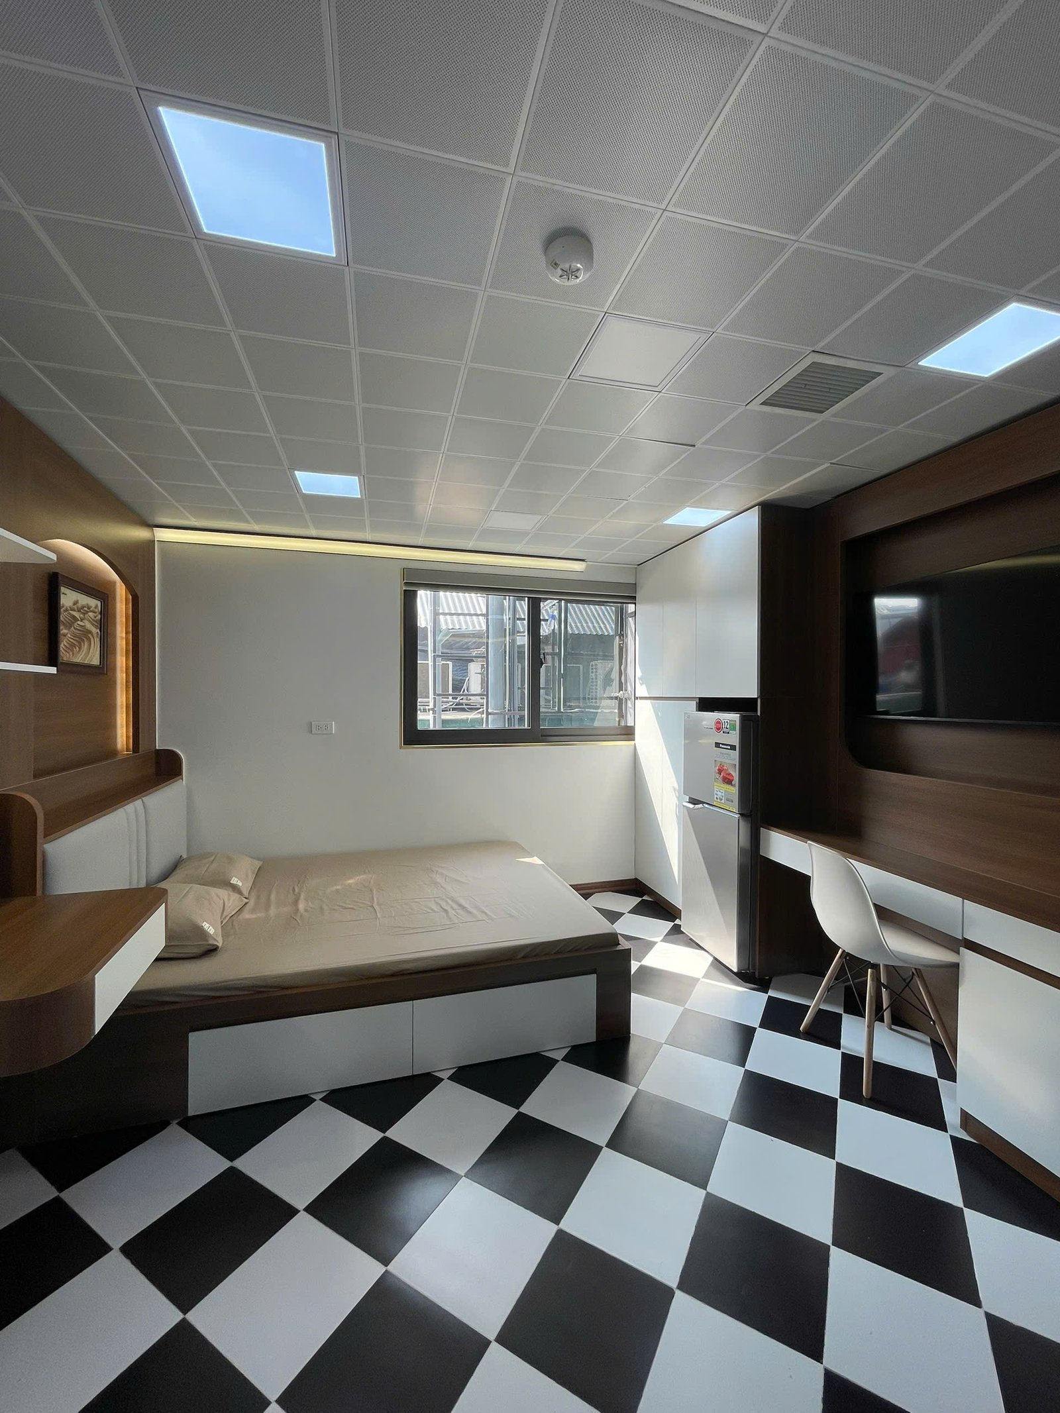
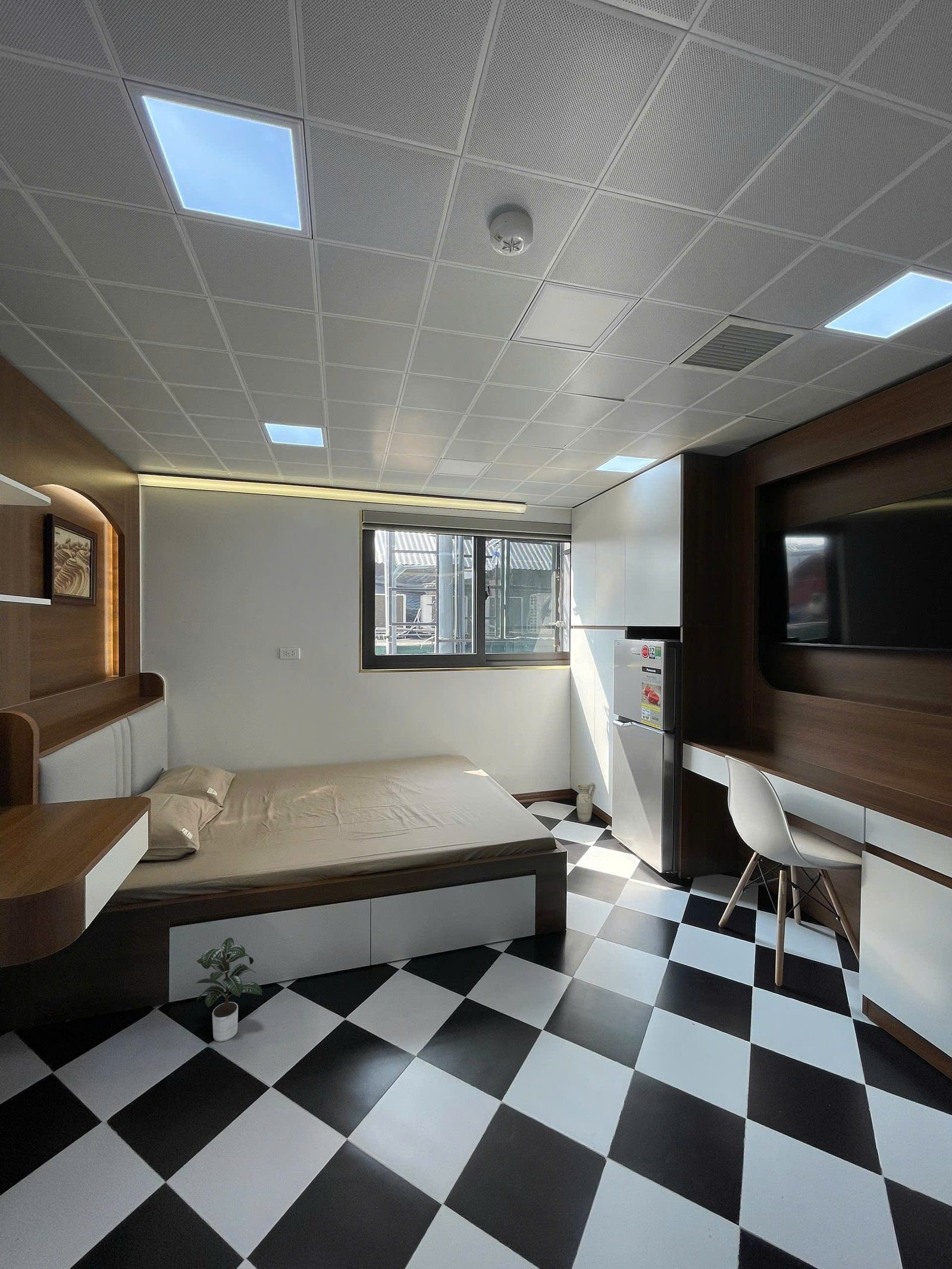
+ ceramic jug [576,782,596,822]
+ potted plant [195,937,263,1042]
